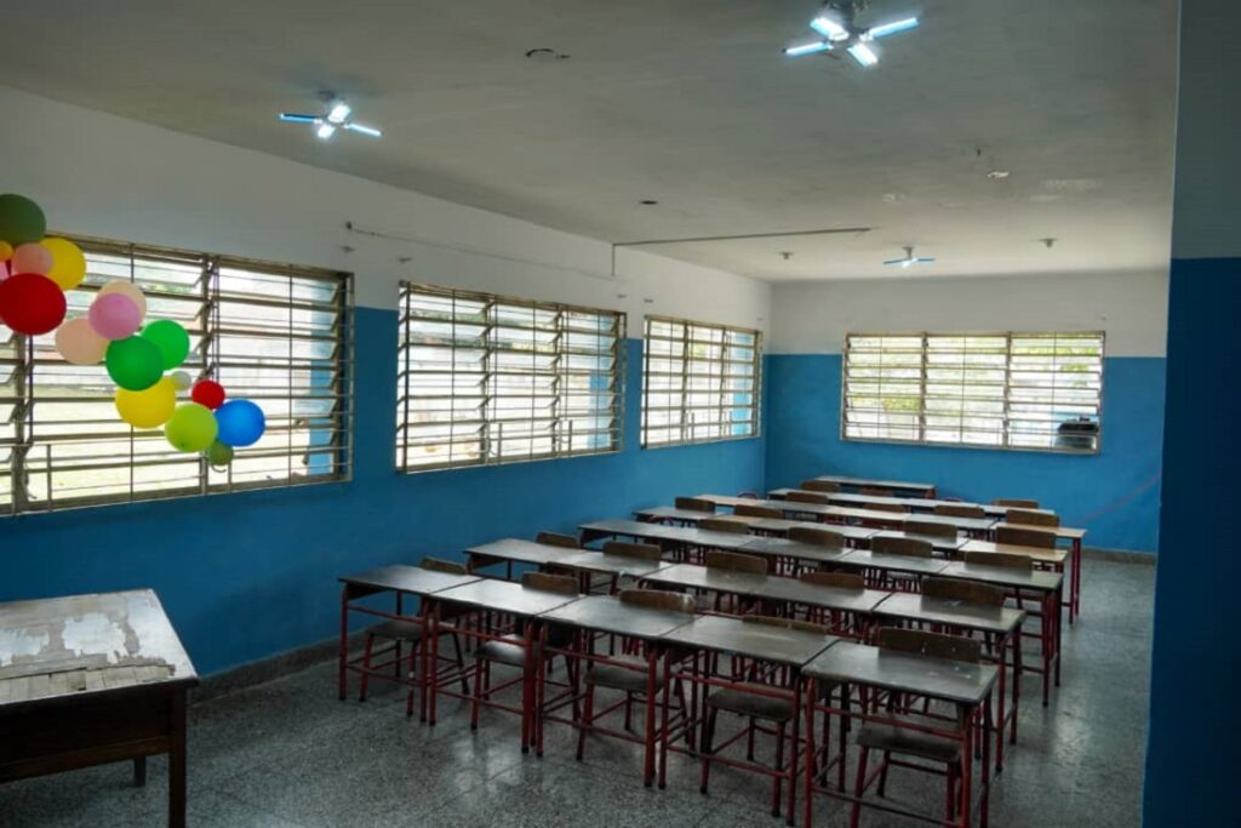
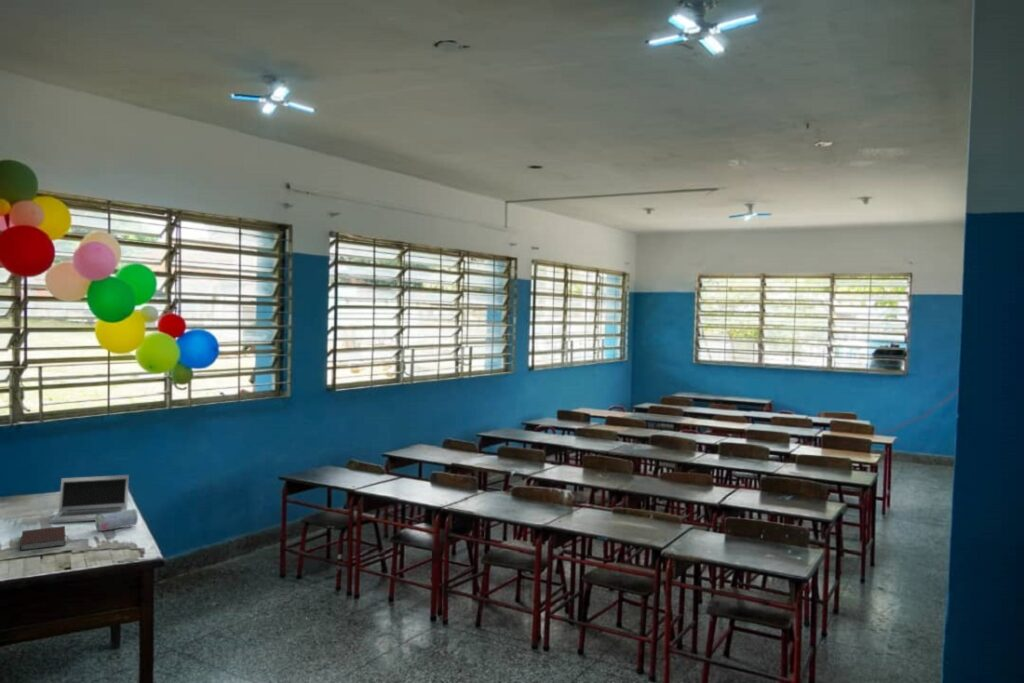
+ laptop [50,474,130,524]
+ pencil case [94,508,139,532]
+ notebook [19,525,66,551]
